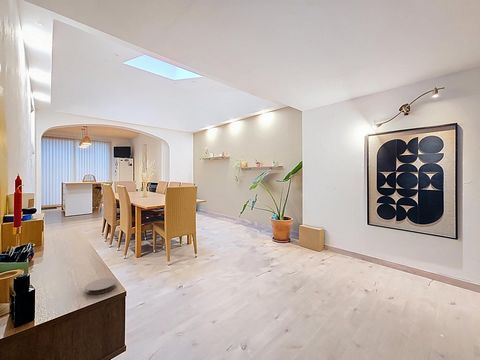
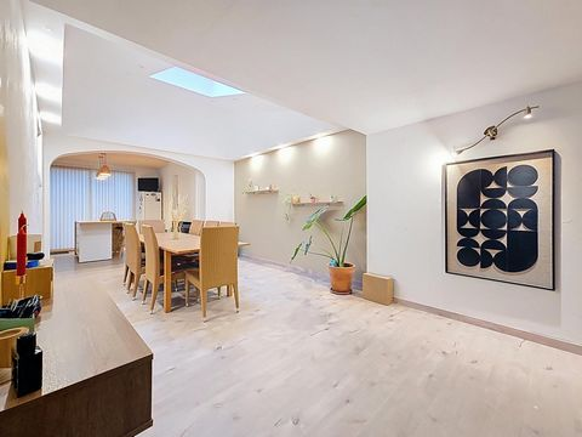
- coaster [85,277,117,295]
